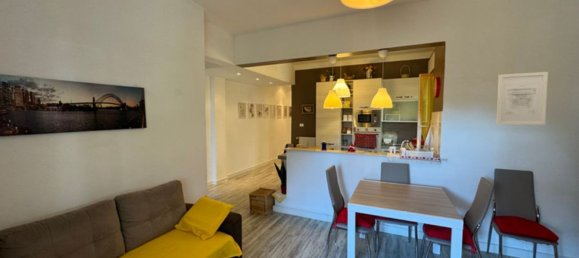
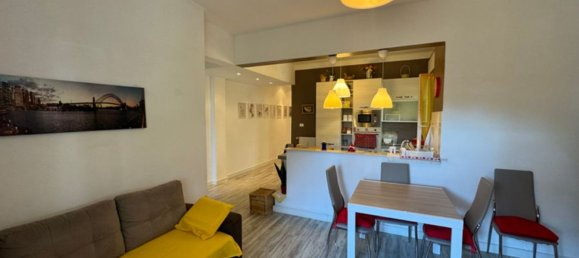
- wall art [496,71,549,126]
